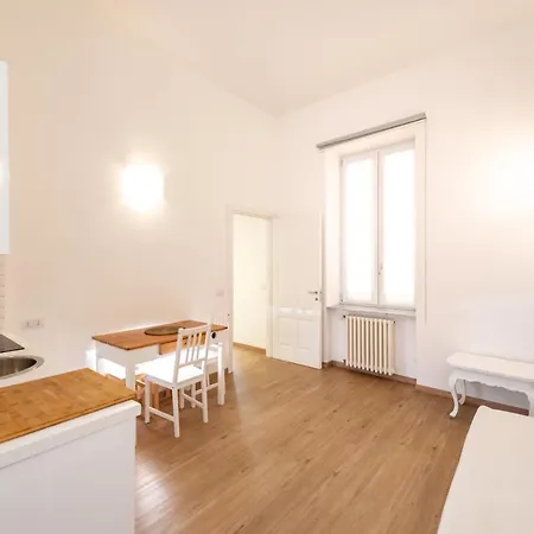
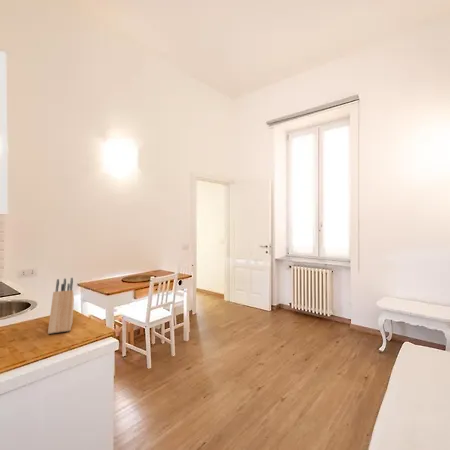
+ knife block [47,277,75,335]
